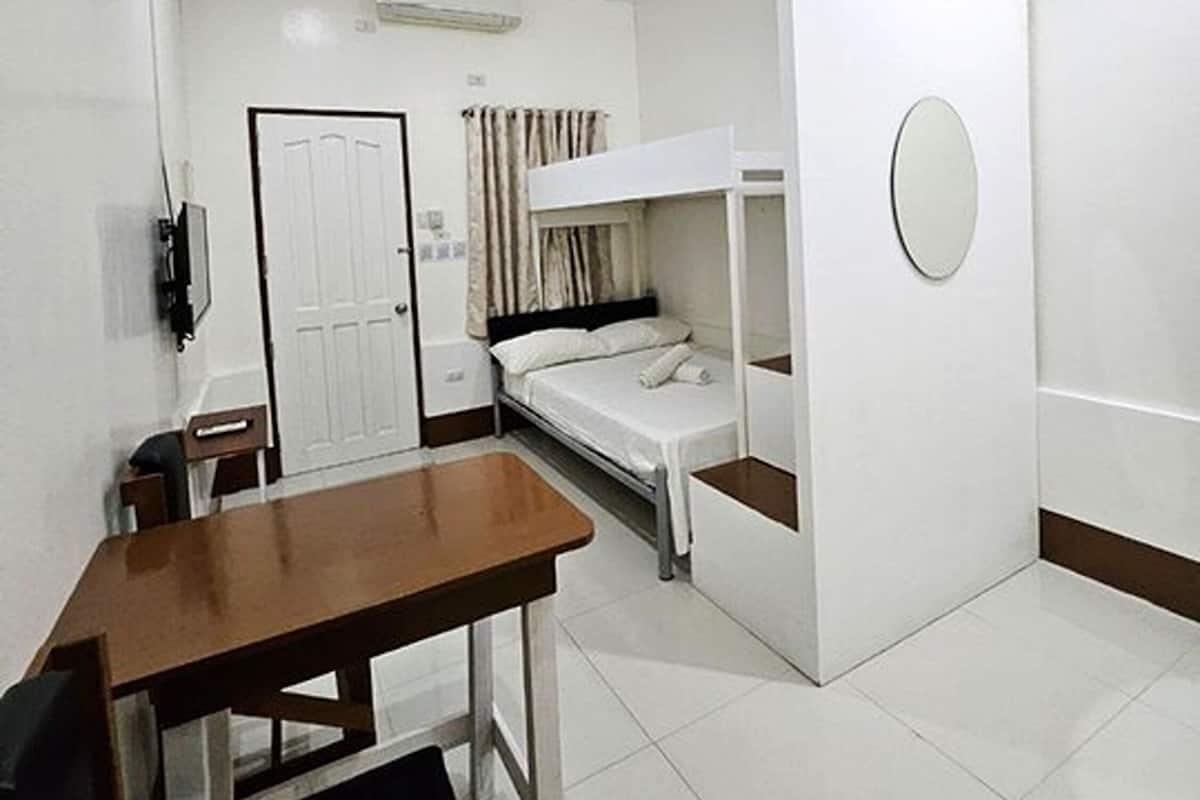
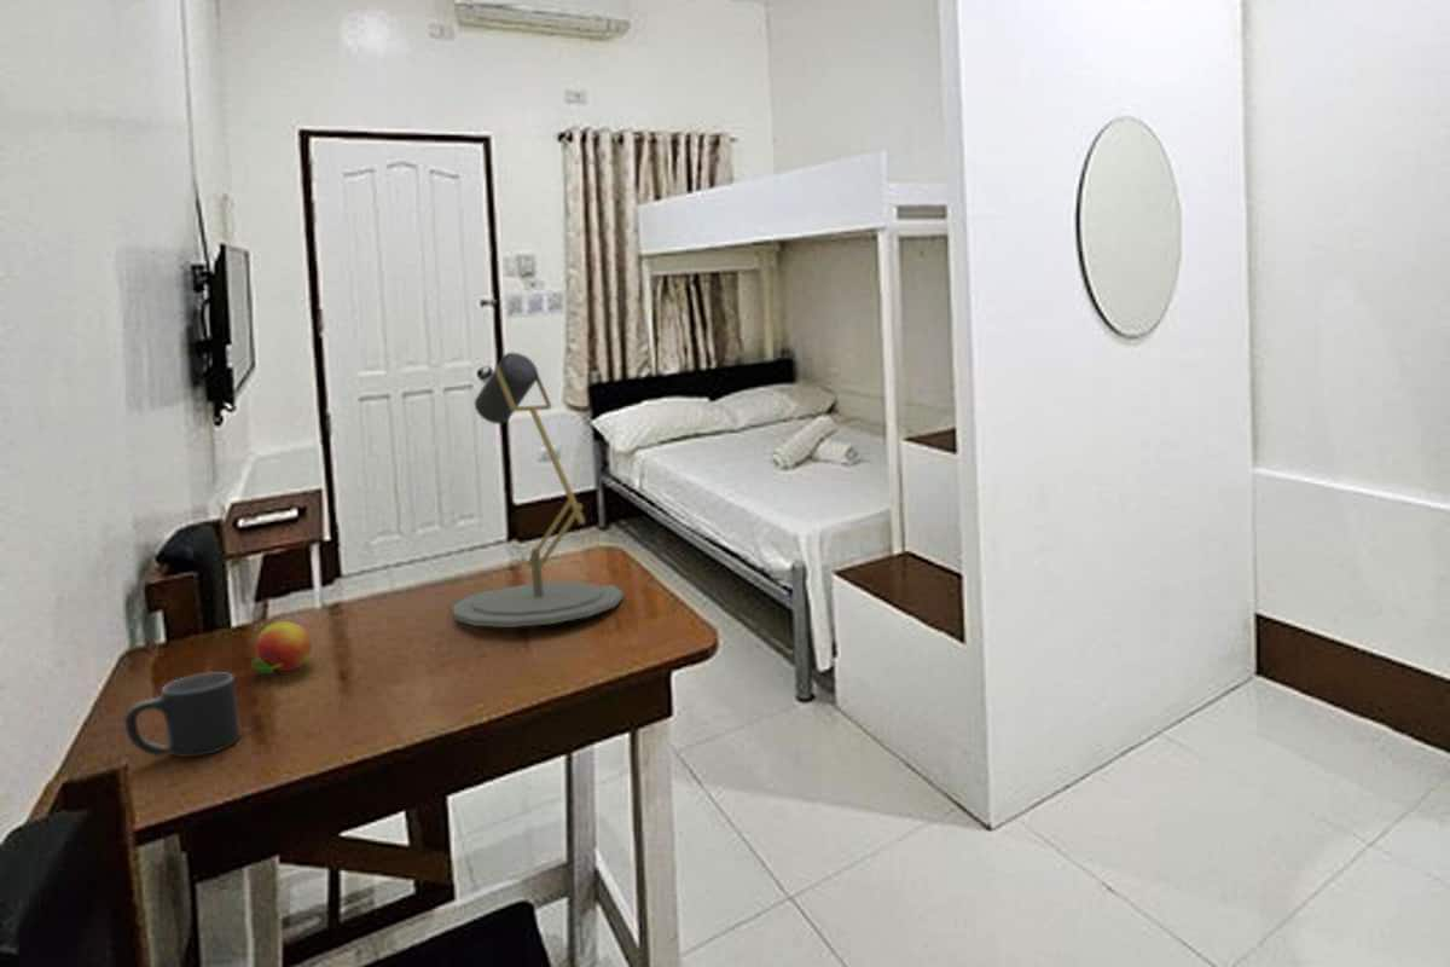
+ fruit [250,620,313,676]
+ mug [123,671,240,758]
+ desk lamp [452,352,625,629]
